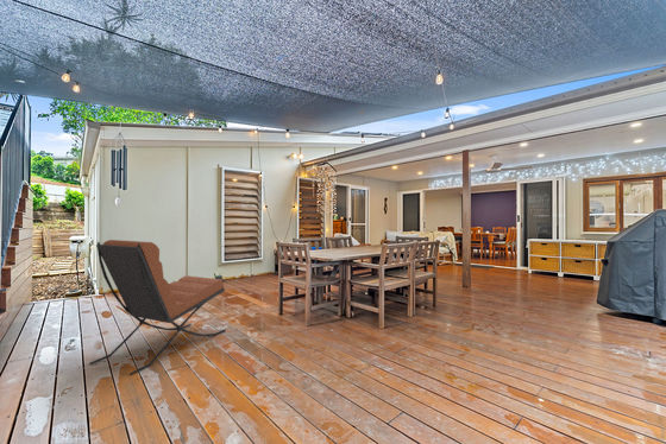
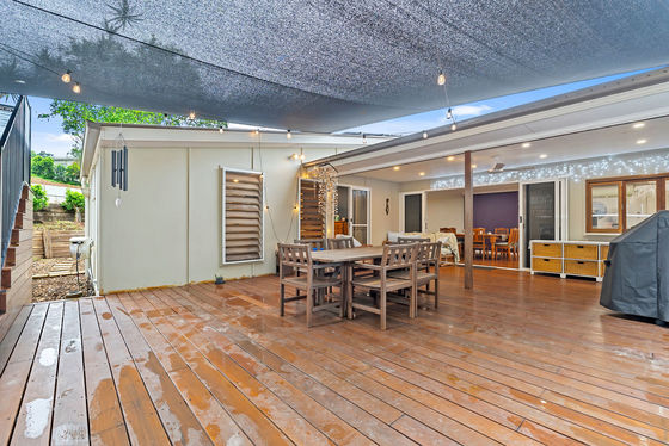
- lounge chair [88,239,226,376]
